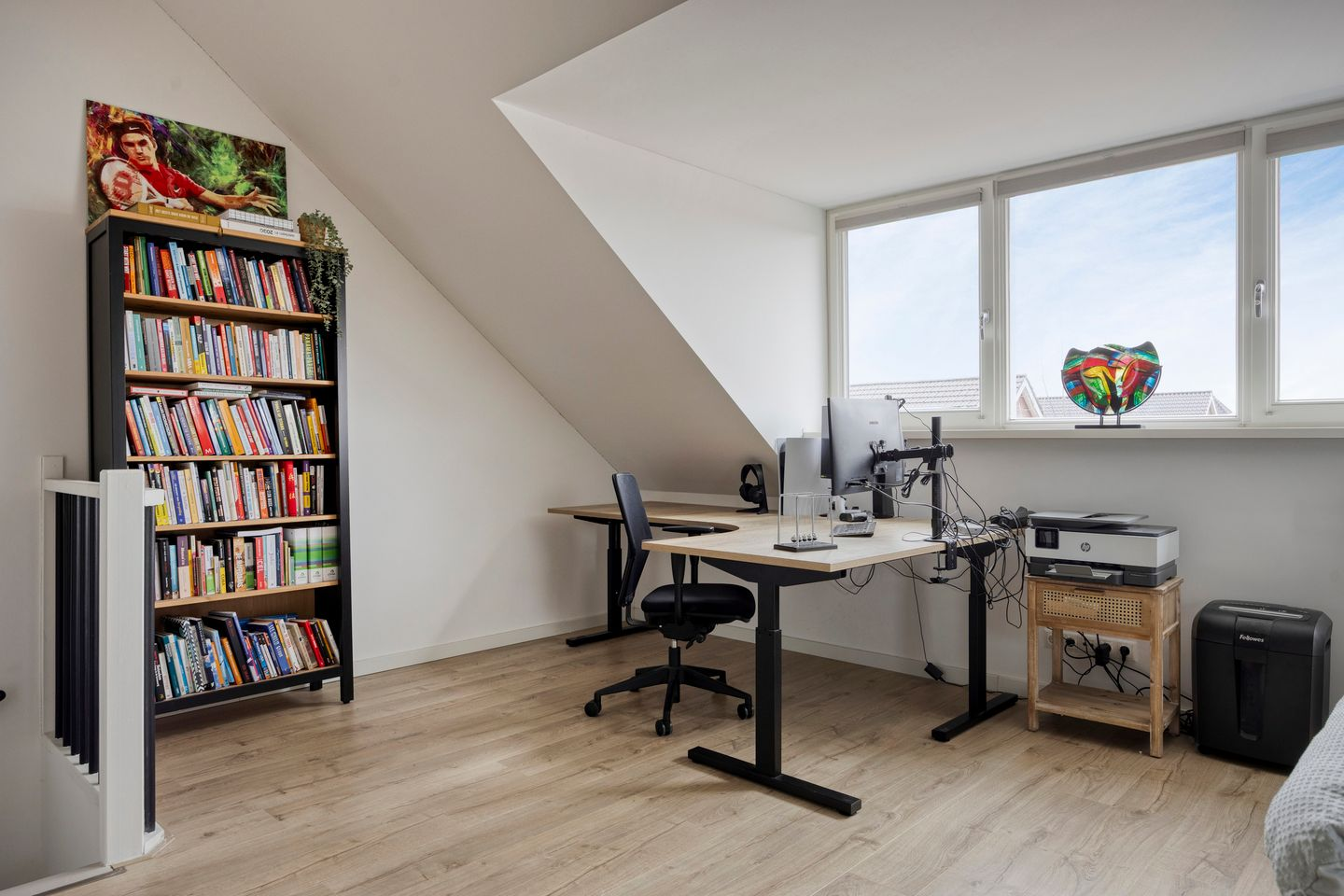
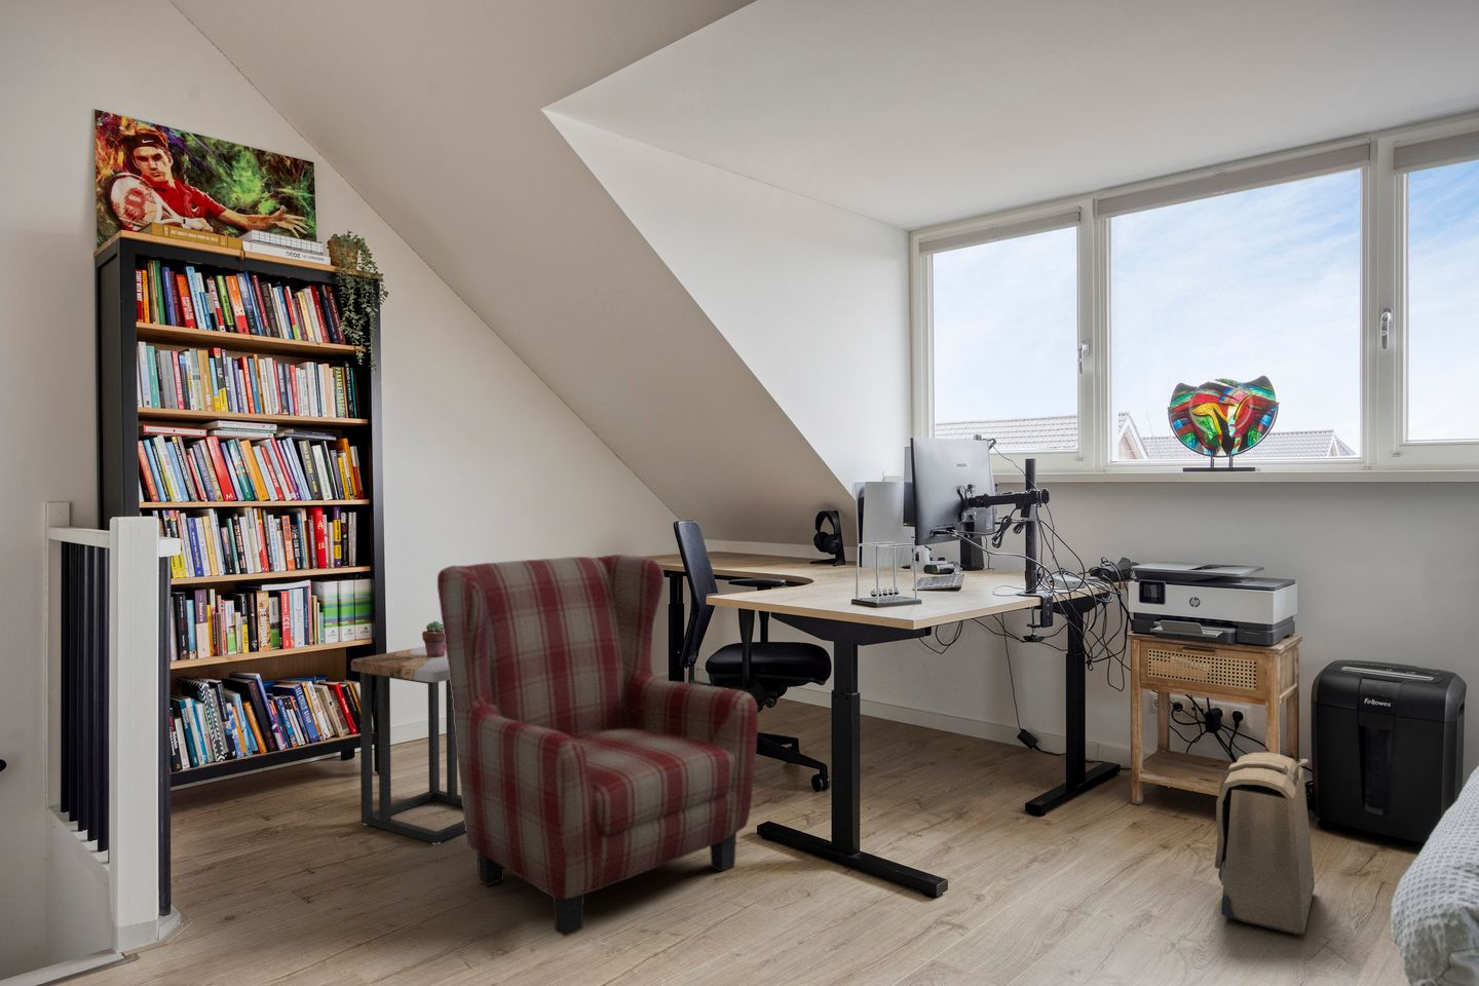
+ armchair [437,554,759,938]
+ potted succulent [421,621,446,657]
+ side table [350,646,467,845]
+ backpack [1214,752,1316,935]
